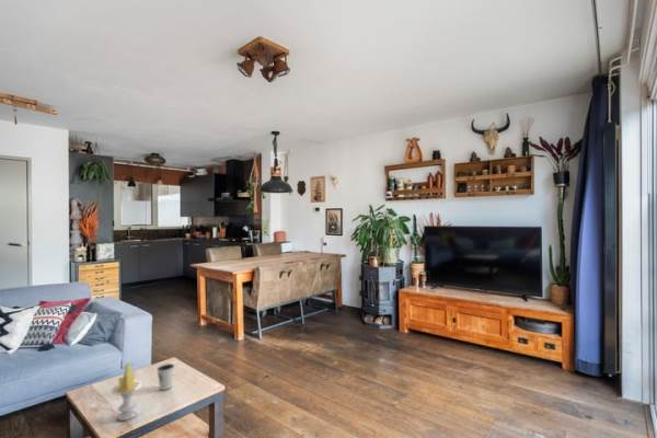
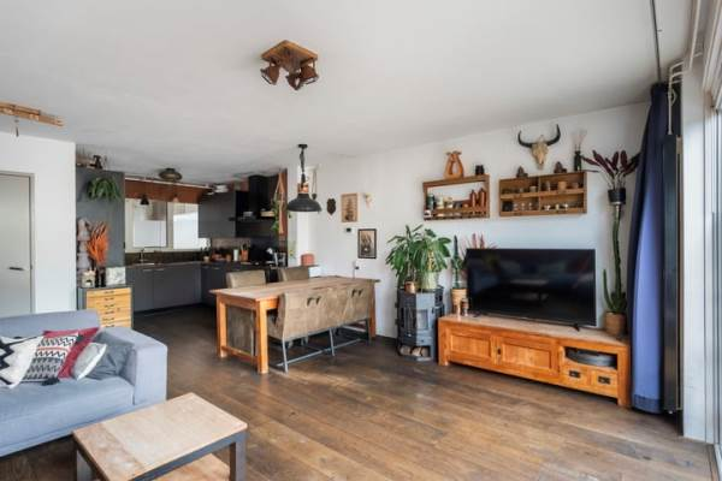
- candle [110,361,143,422]
- dixie cup [155,362,175,391]
